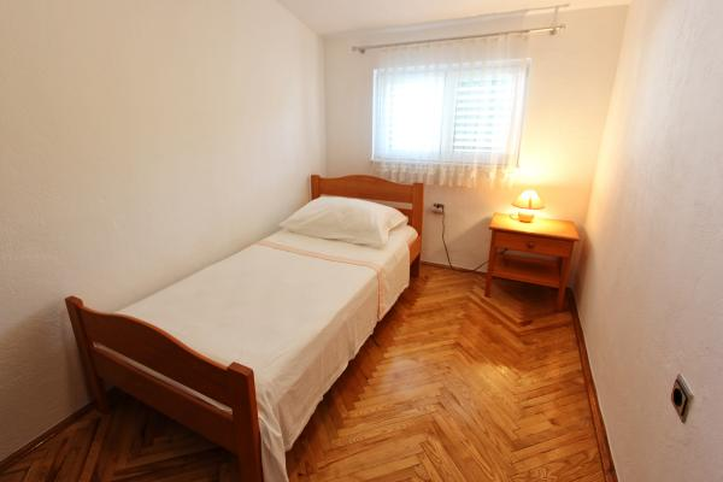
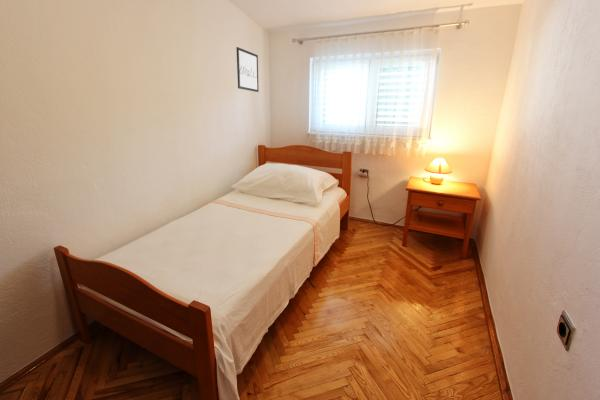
+ wall art [235,46,260,93]
